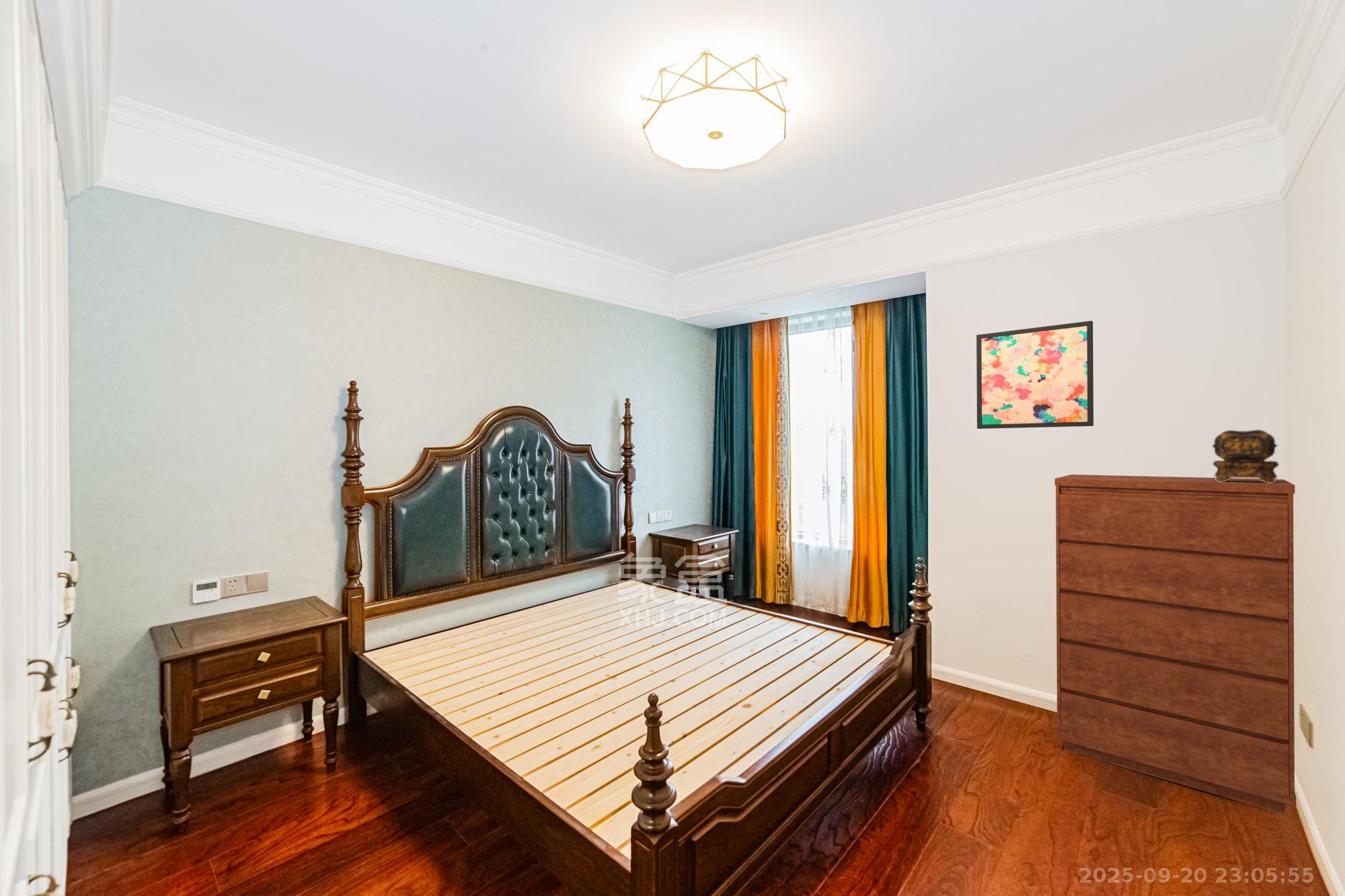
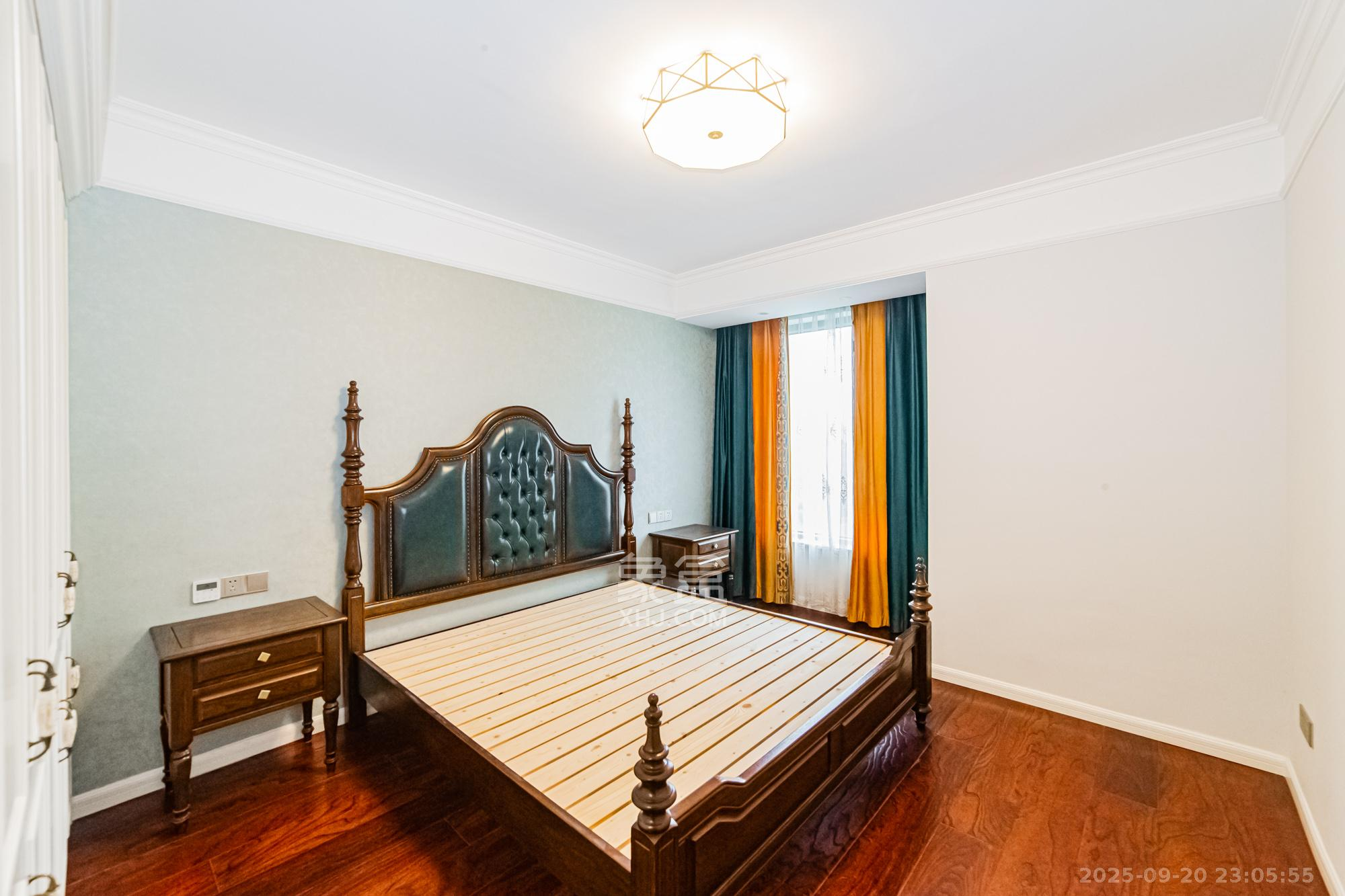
- wall art [976,320,1094,430]
- jewelry box [1211,429,1280,483]
- dresser [1054,474,1297,815]
